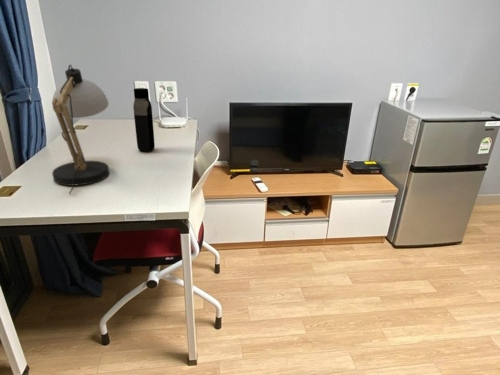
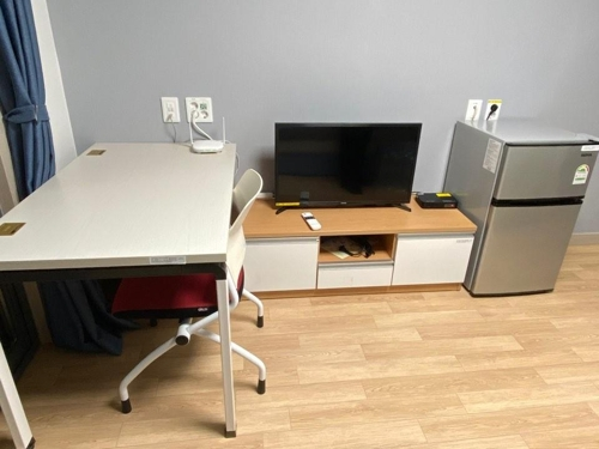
- water bottle [132,87,156,153]
- desk lamp [51,64,110,195]
